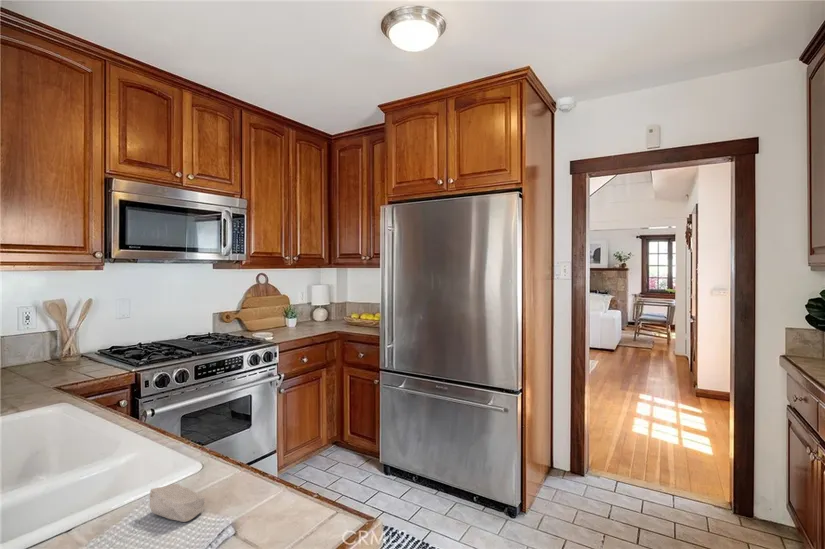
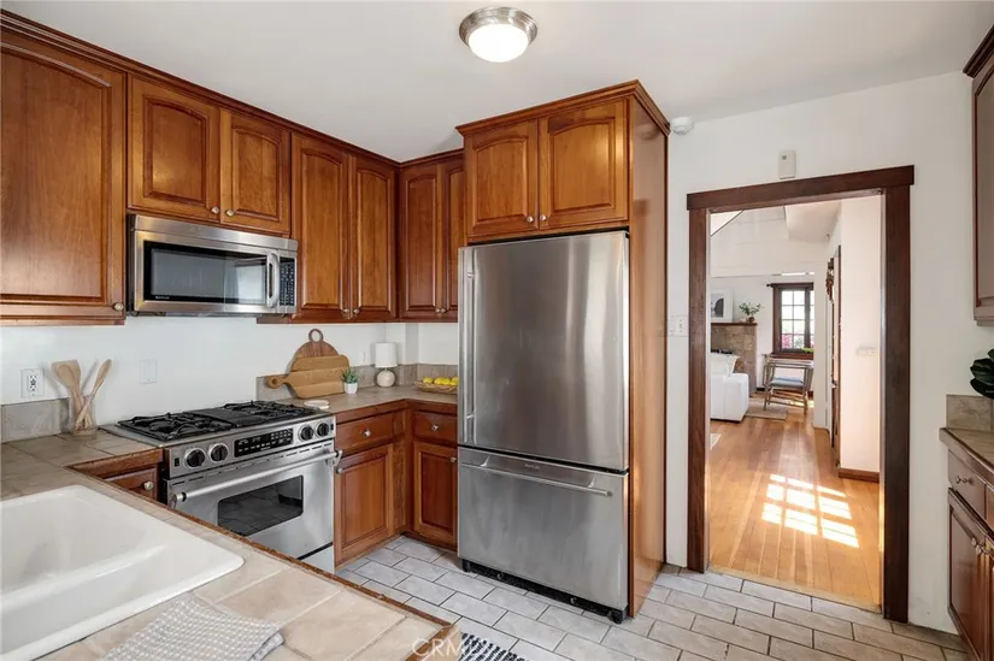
- soap bar [149,483,206,523]
